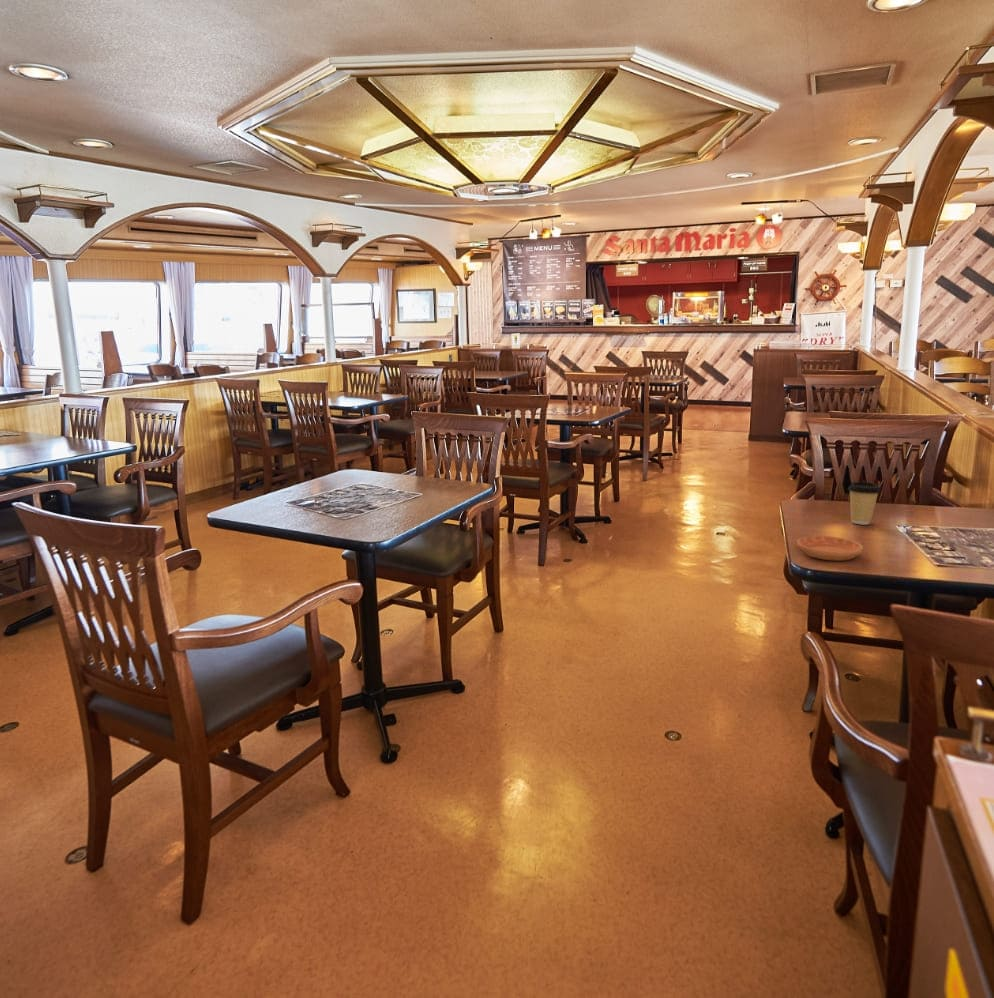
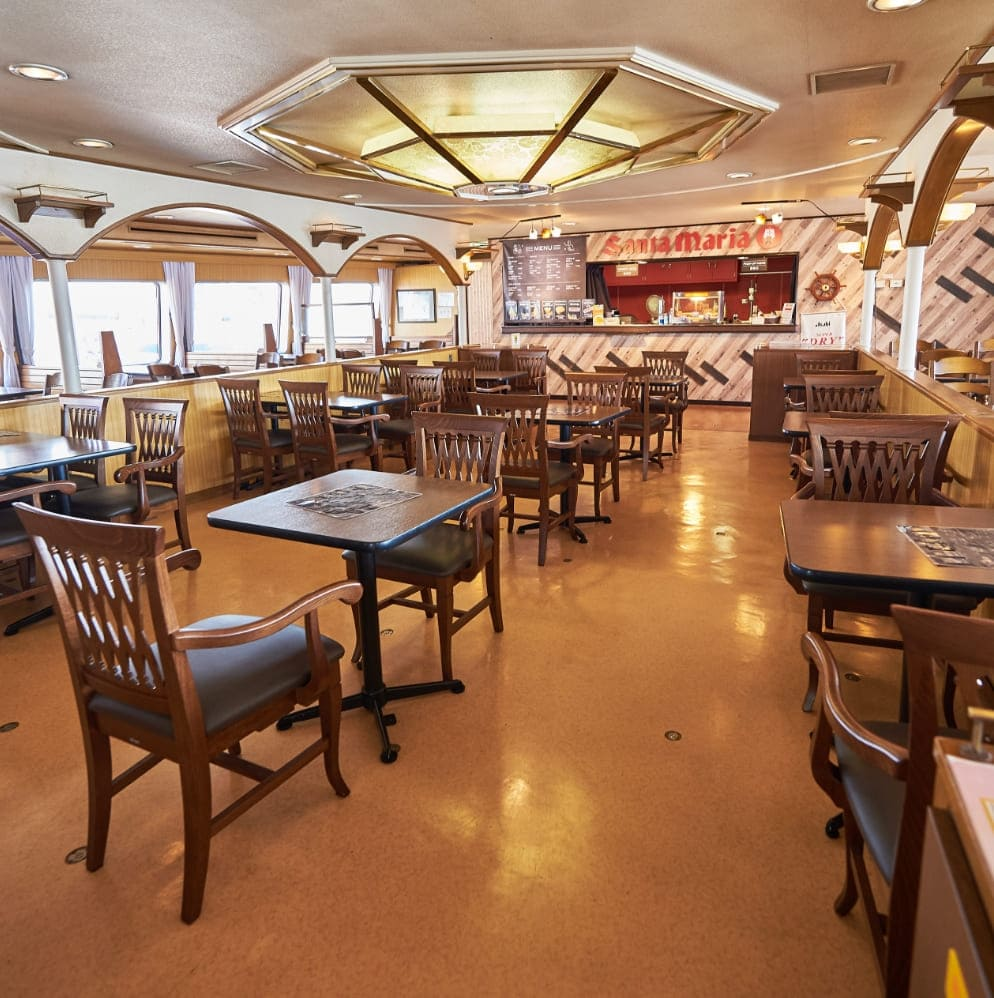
- coffee cup [847,481,882,525]
- saucer [796,535,864,562]
